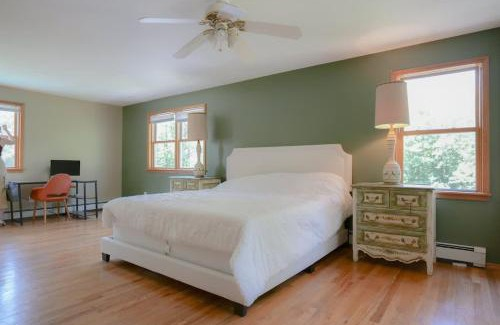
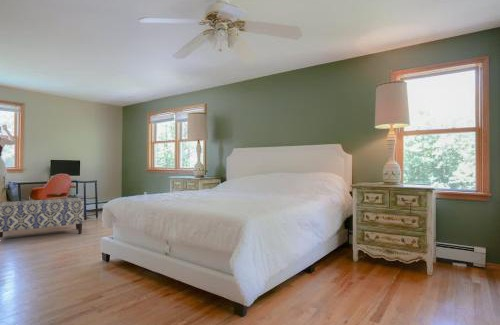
+ bench [0,197,85,239]
